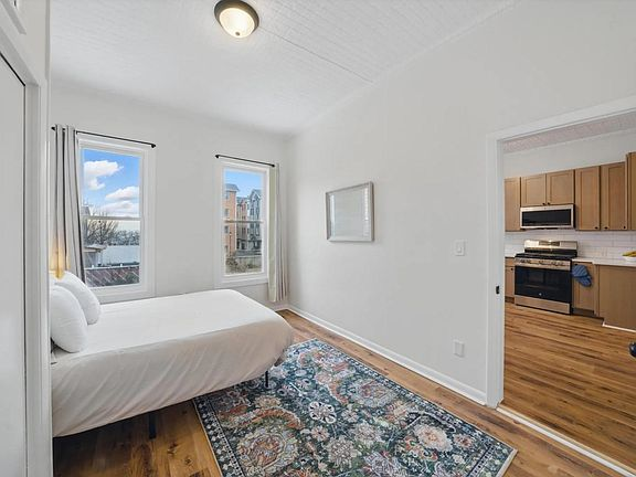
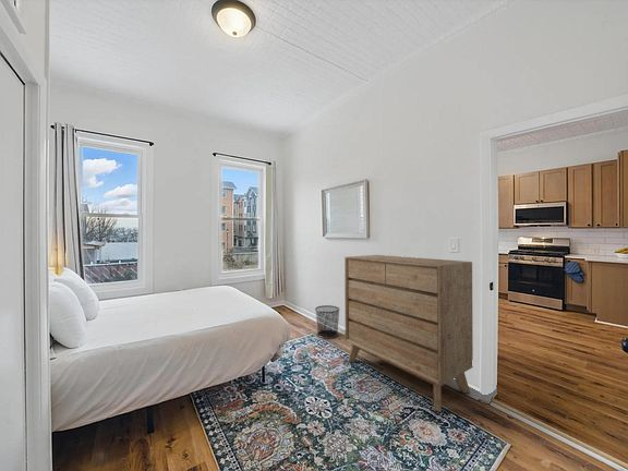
+ waste bin [314,304,340,339]
+ dresser [343,254,474,413]
